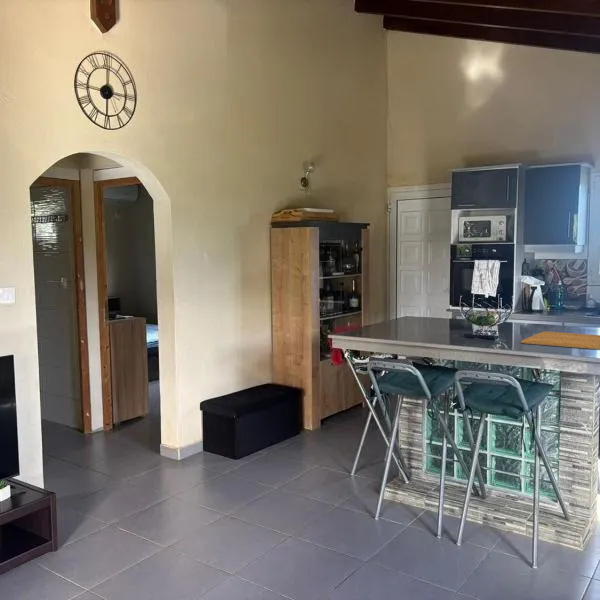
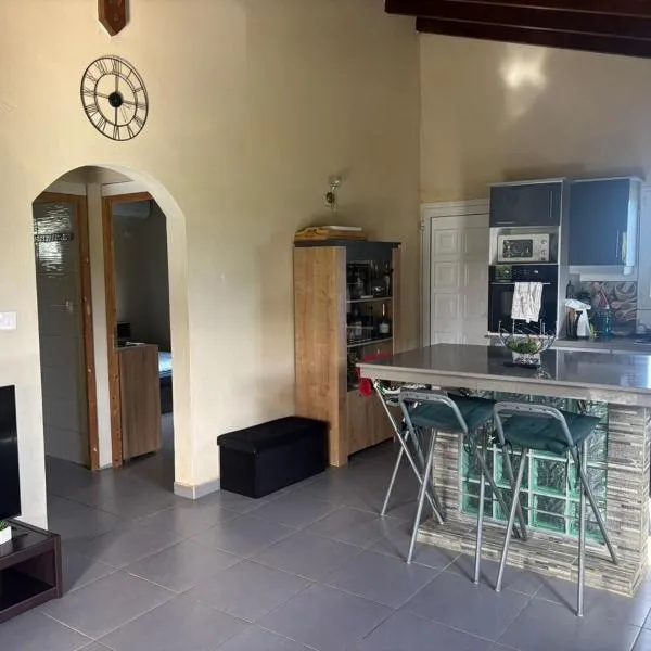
- chopping board [520,330,600,350]
